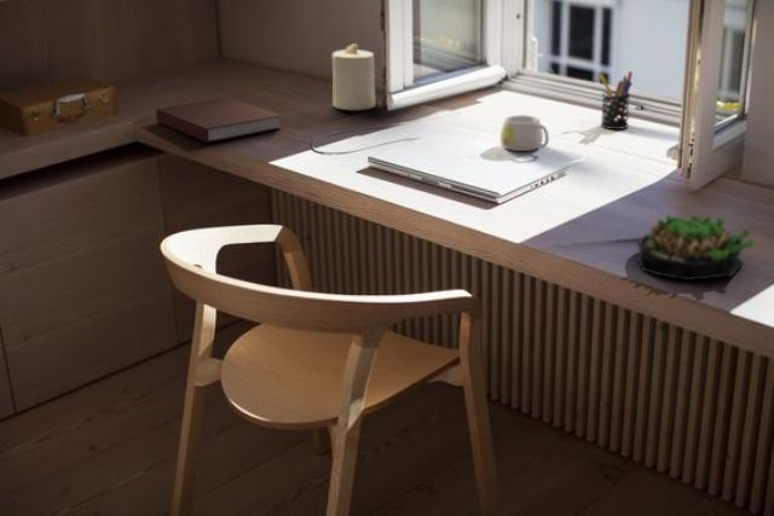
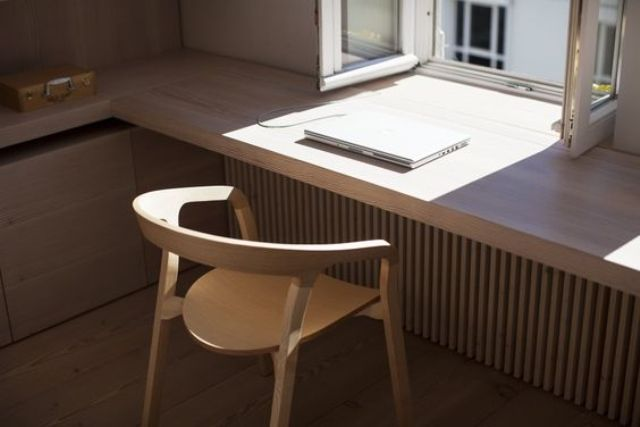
- notebook [155,97,282,144]
- pen holder [599,70,634,131]
- succulent plant [636,213,756,282]
- candle [331,42,376,111]
- mug [499,114,550,152]
